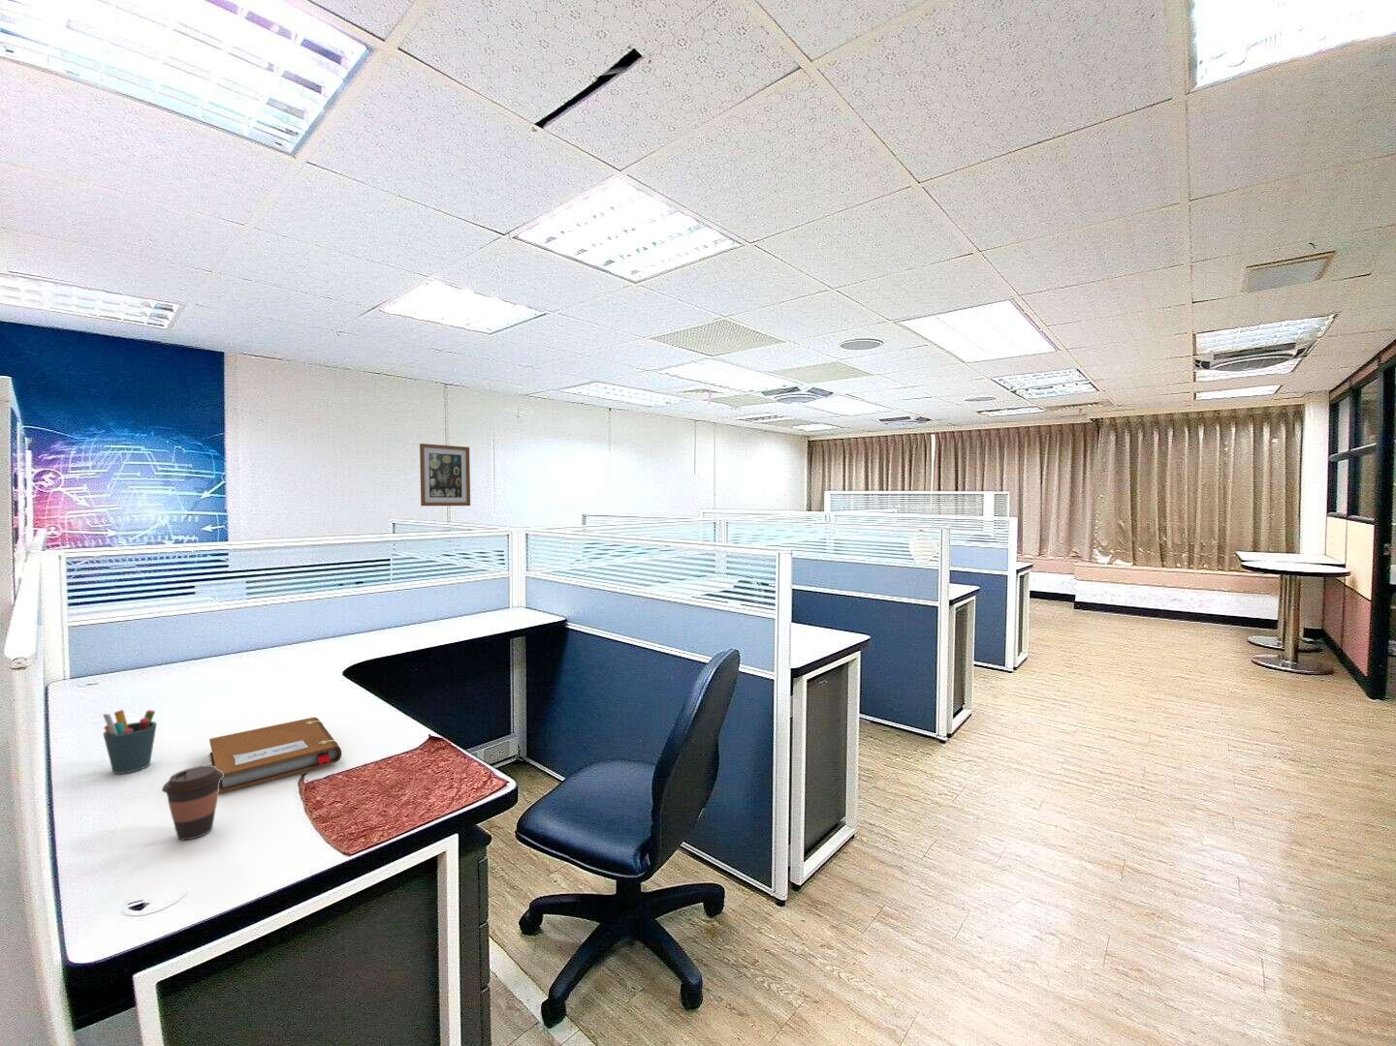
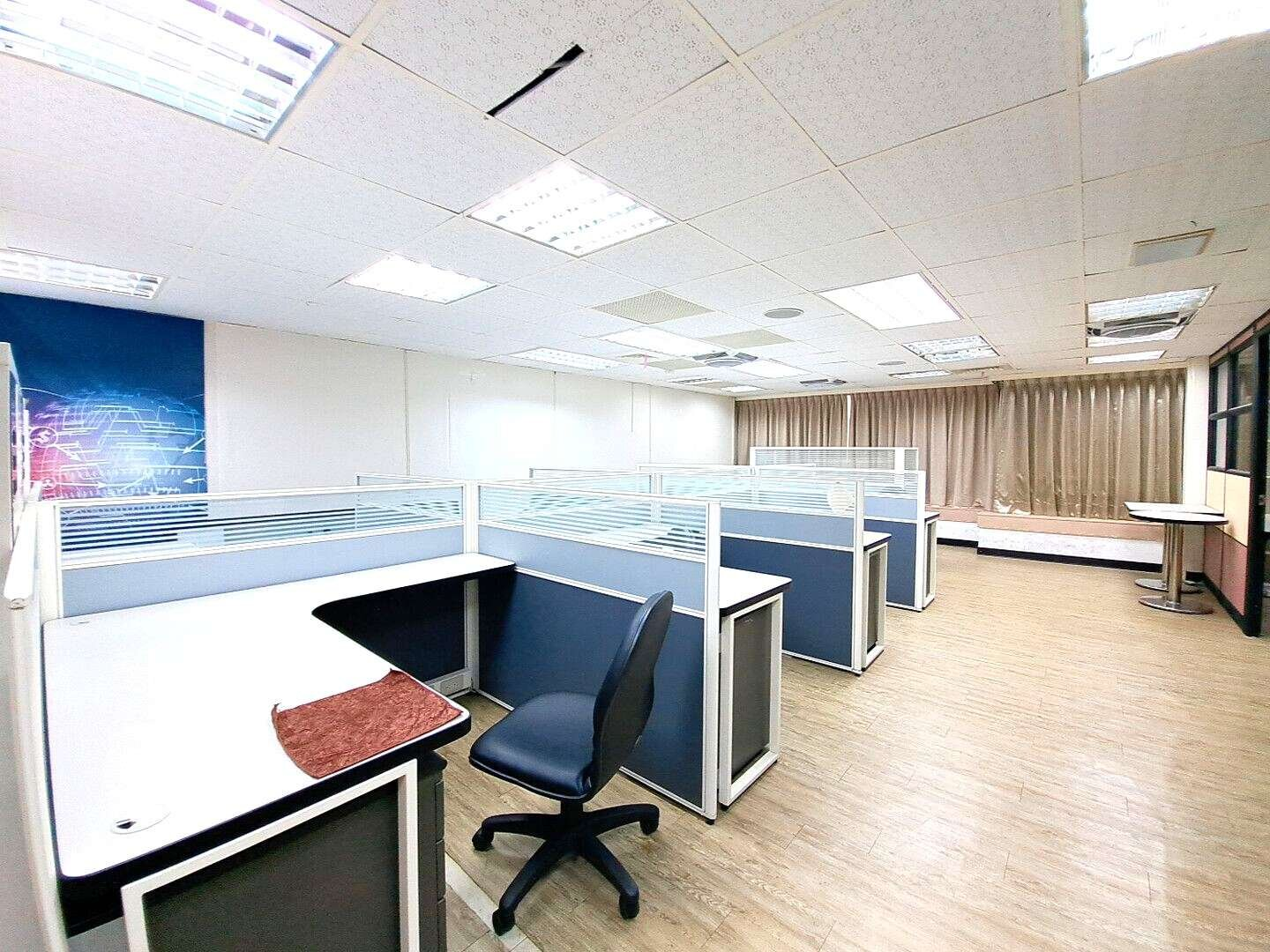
- coffee cup [160,764,224,841]
- wall art [419,443,472,507]
- notebook [209,716,342,794]
- pen holder [102,709,158,775]
